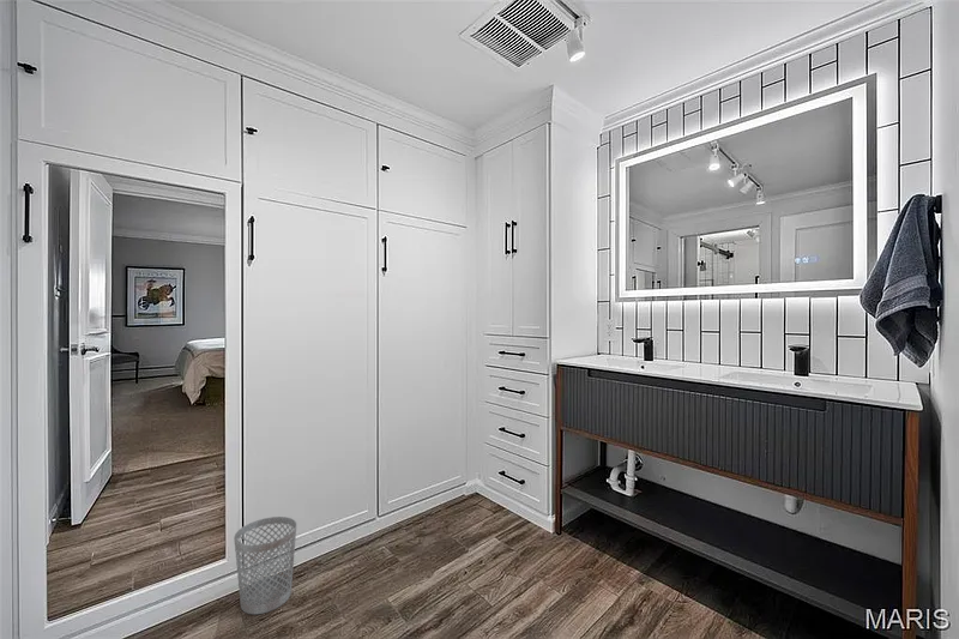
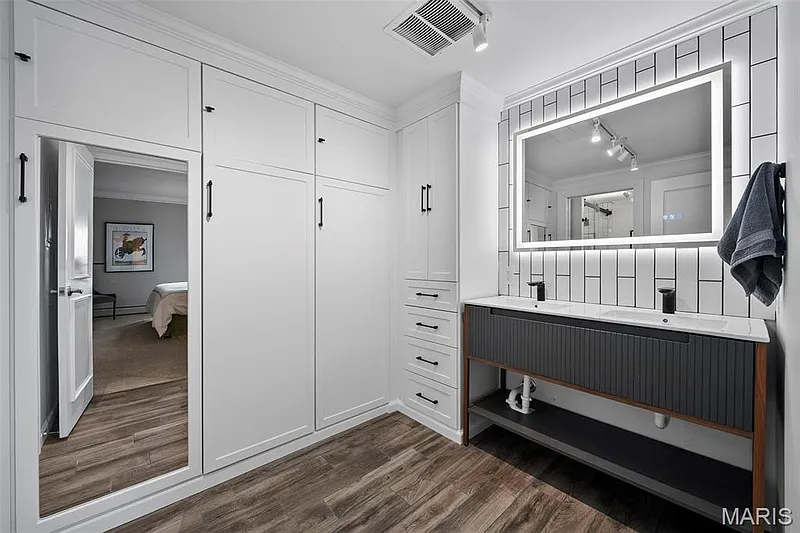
- wastebasket [233,516,298,615]
